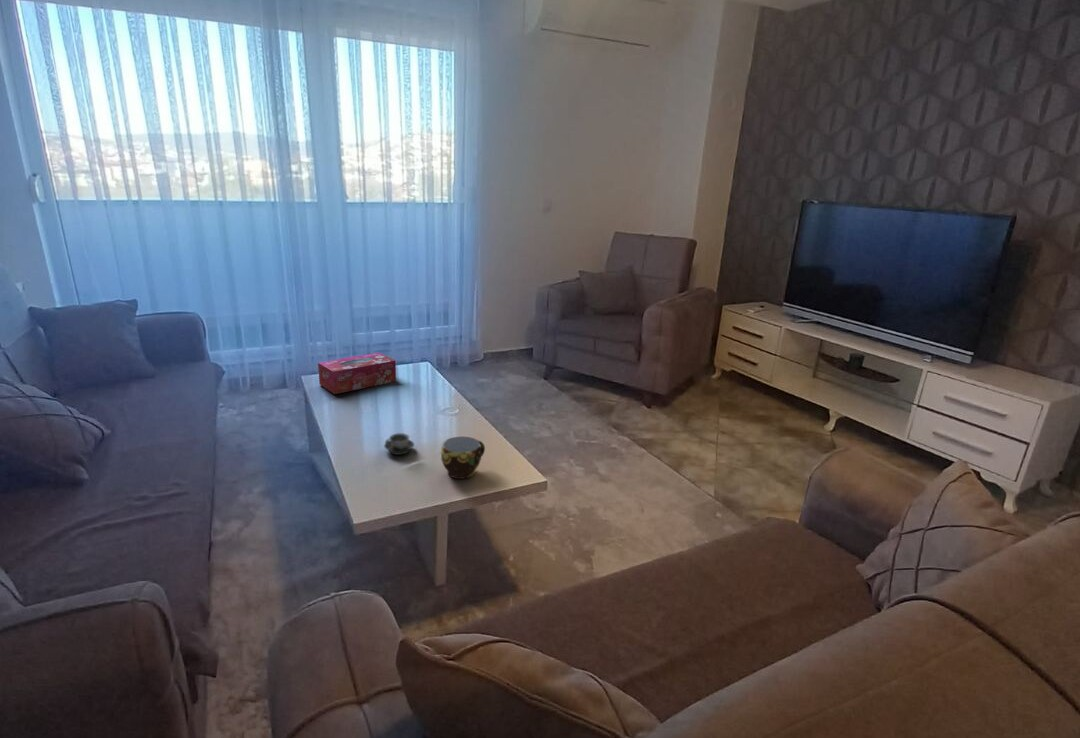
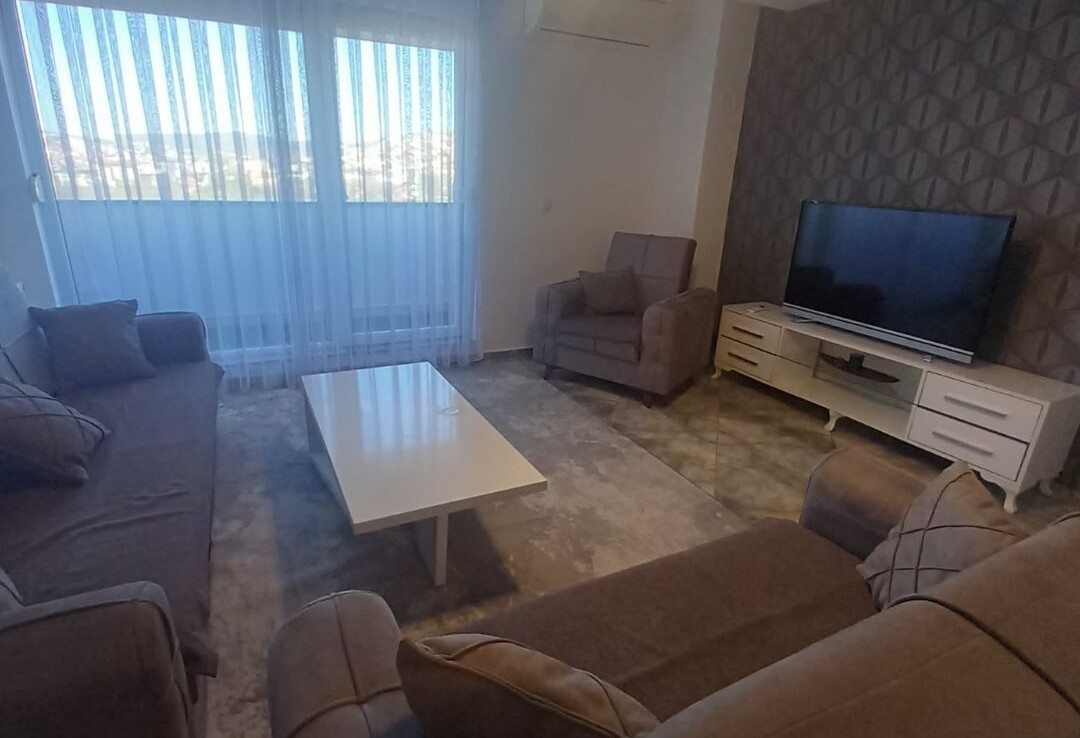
- cup [383,432,415,456]
- cup [440,436,486,480]
- tissue box [317,352,397,395]
